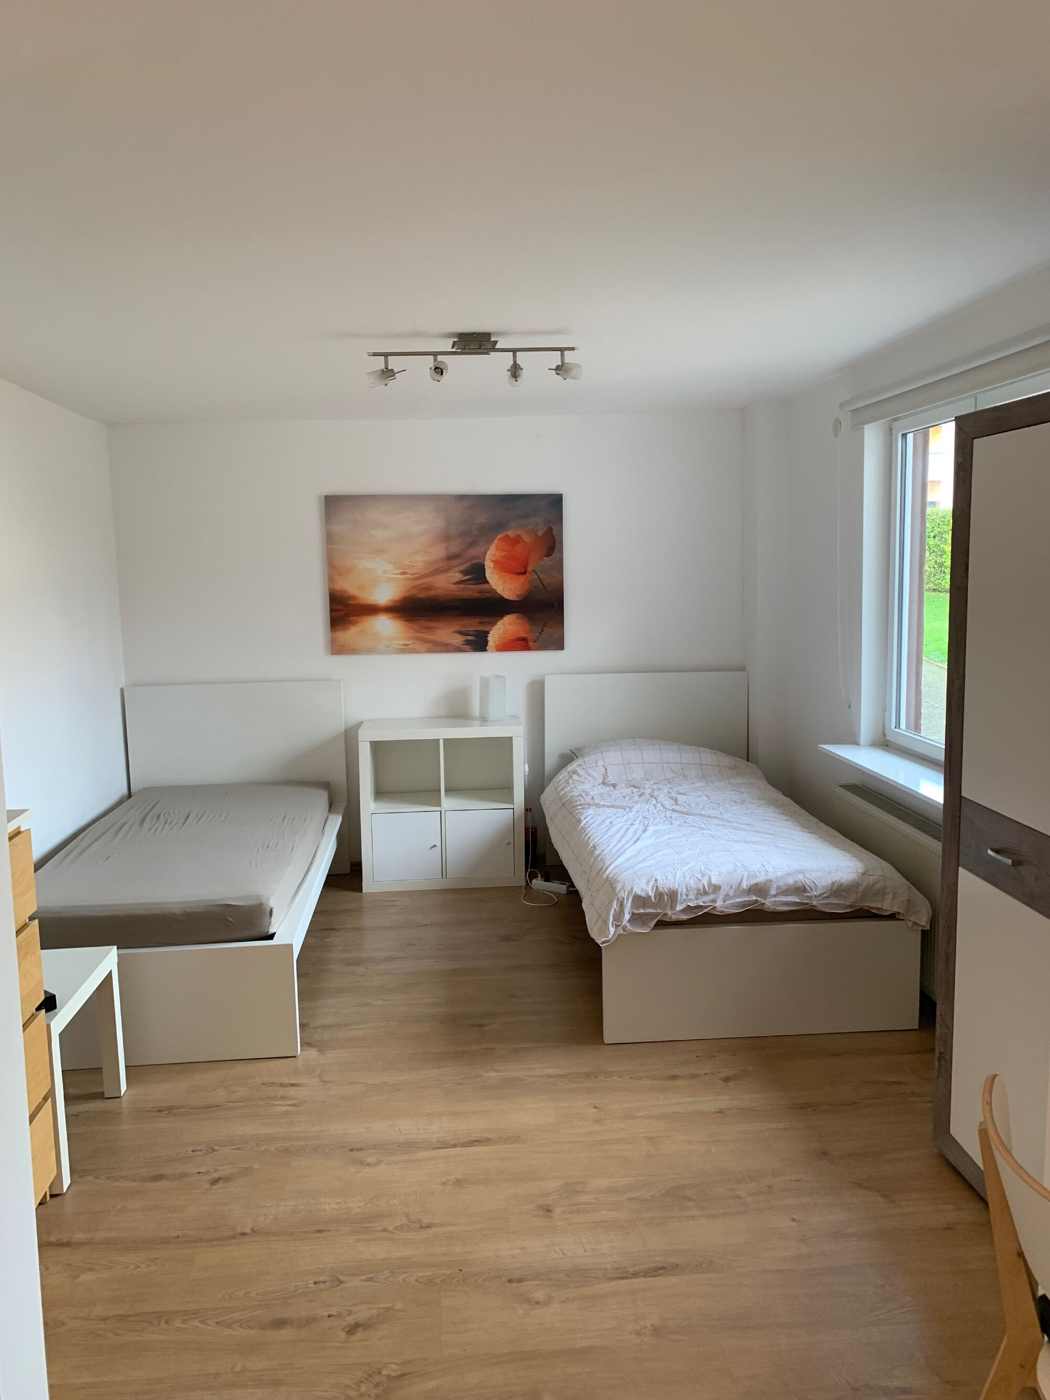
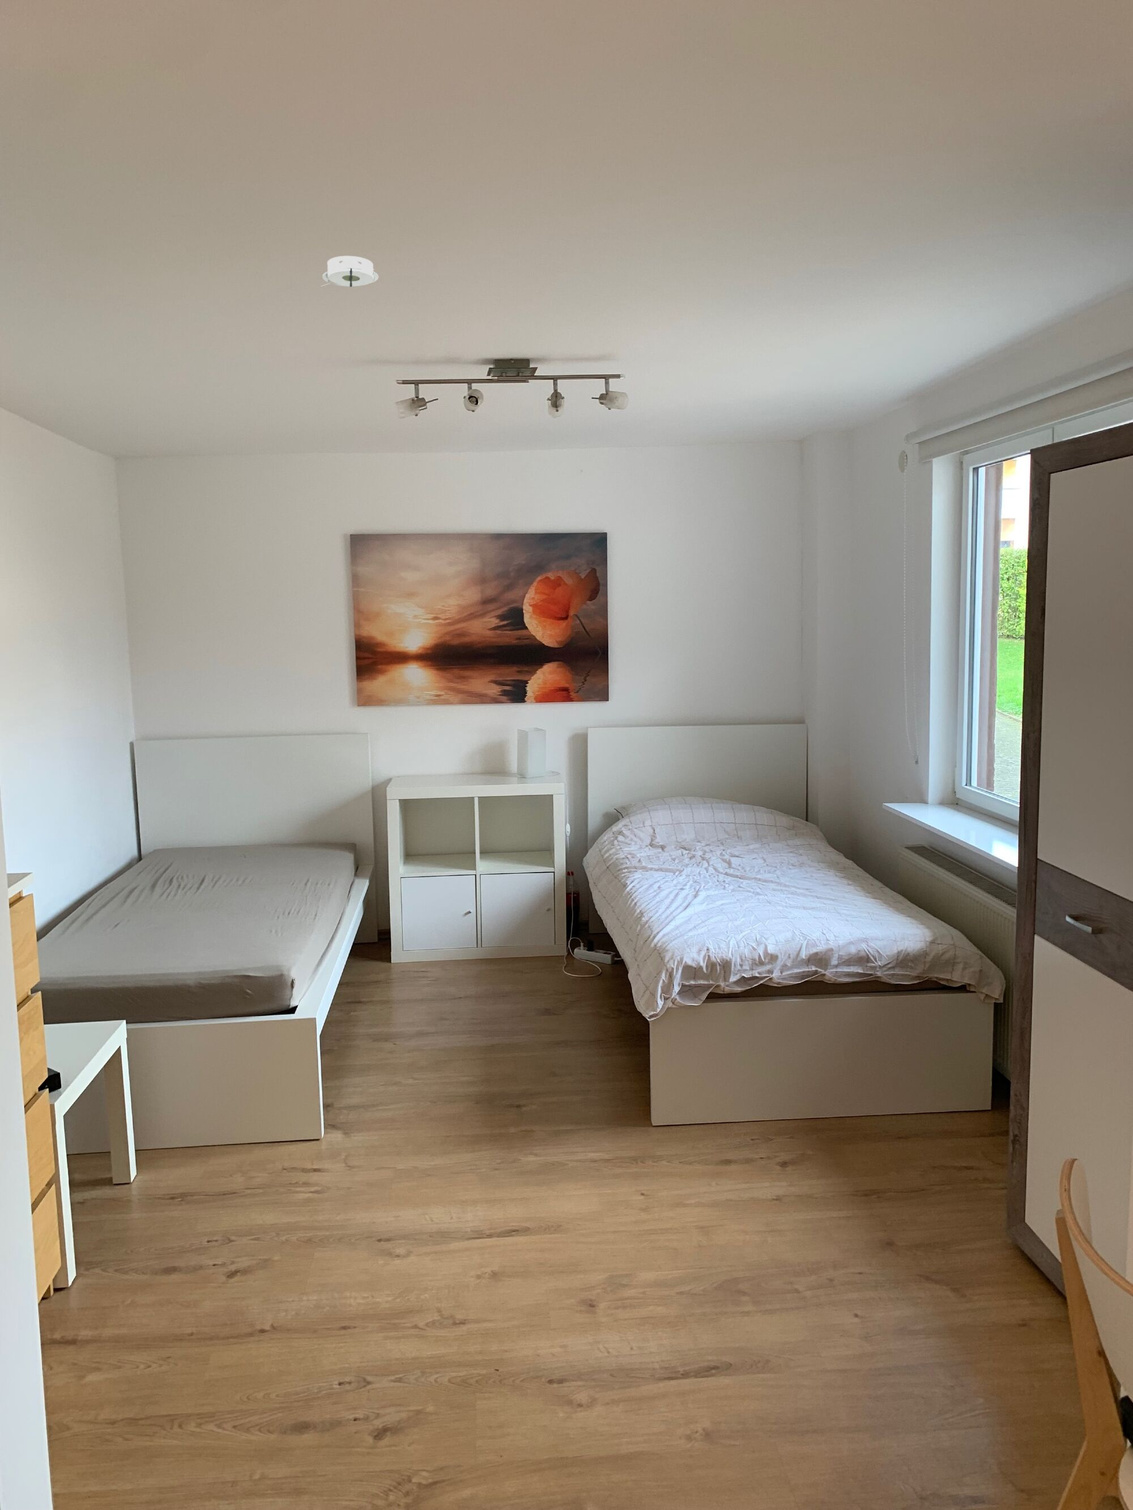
+ smoke detector [320,256,378,288]
